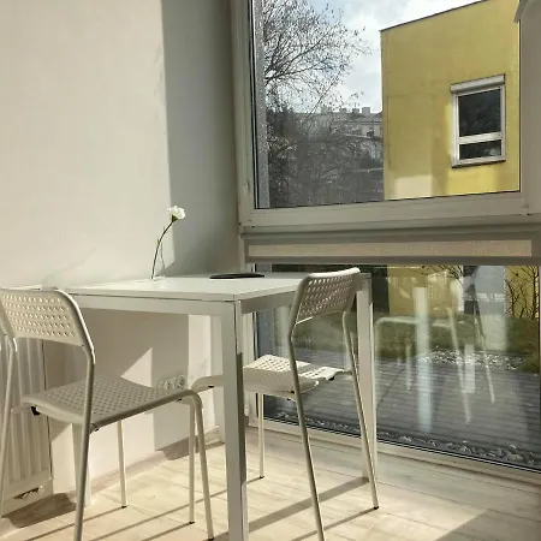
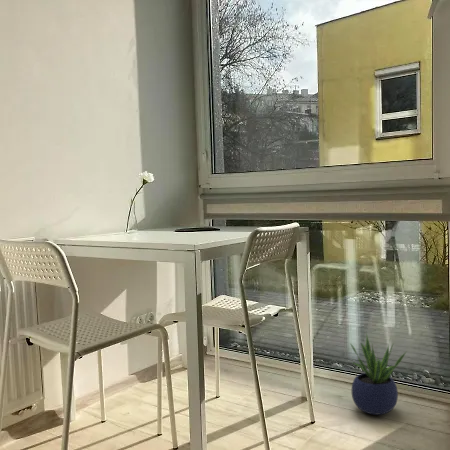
+ potted plant [349,331,408,416]
